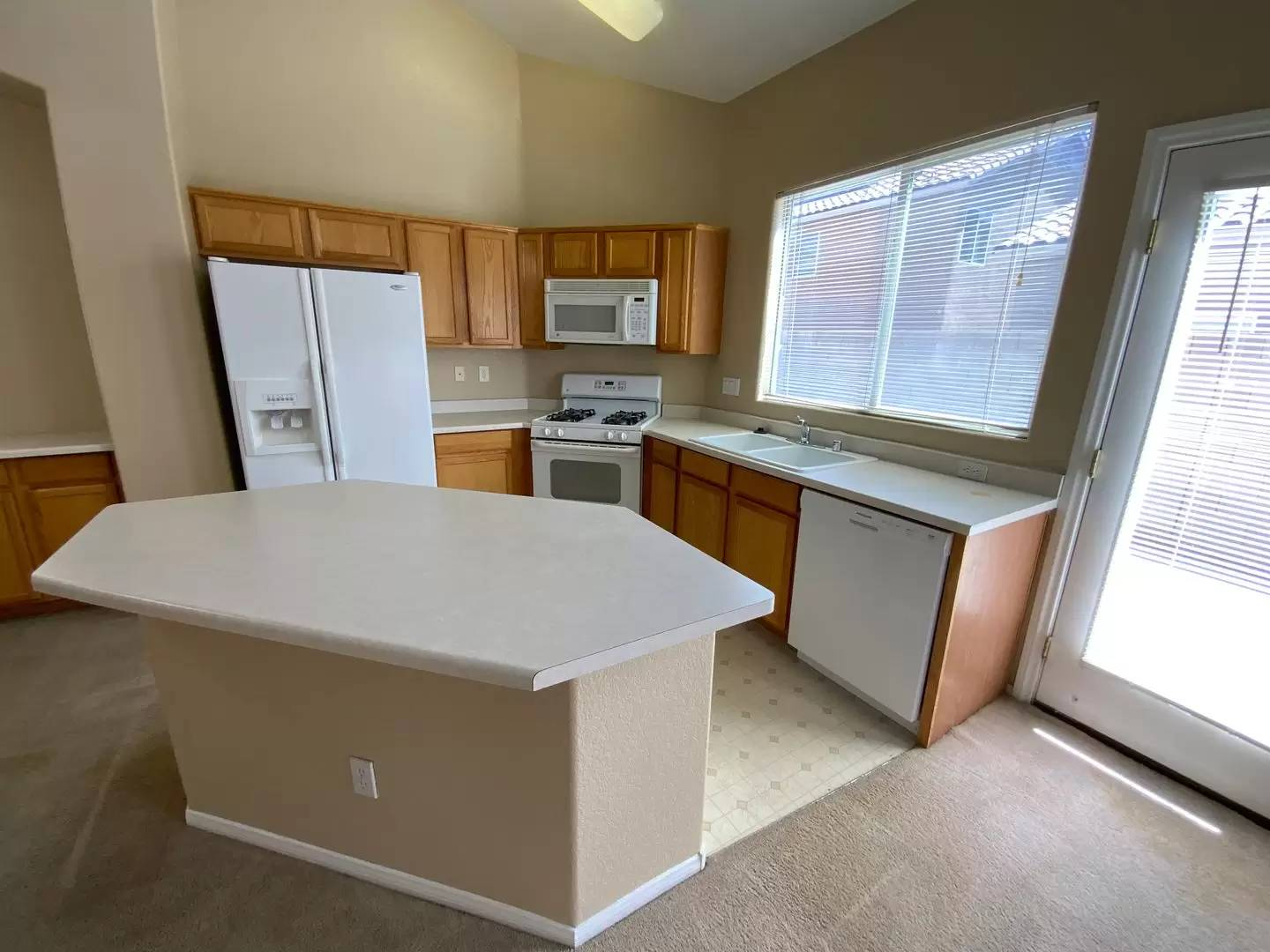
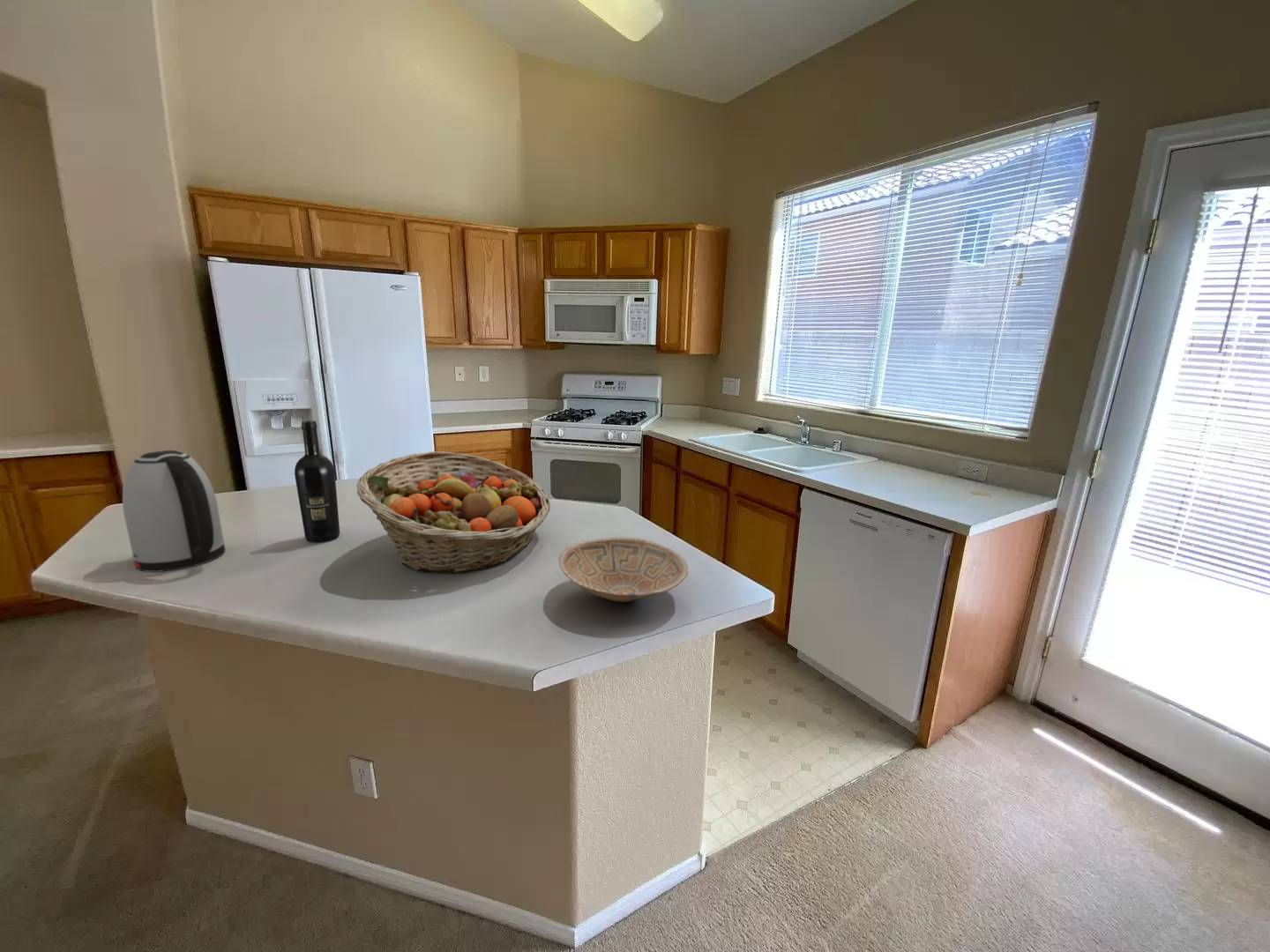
+ wine bottle [294,420,340,543]
+ fruit basket [355,450,551,575]
+ kettle [122,450,226,573]
+ bowl [558,537,689,603]
